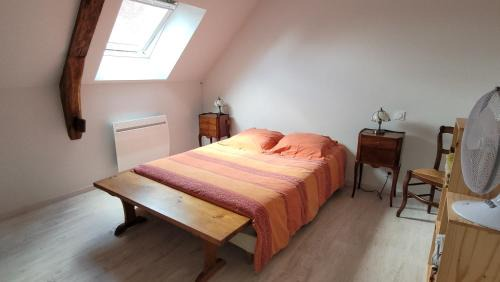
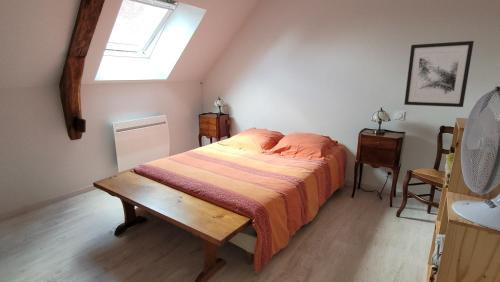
+ wall art [403,40,475,108]
